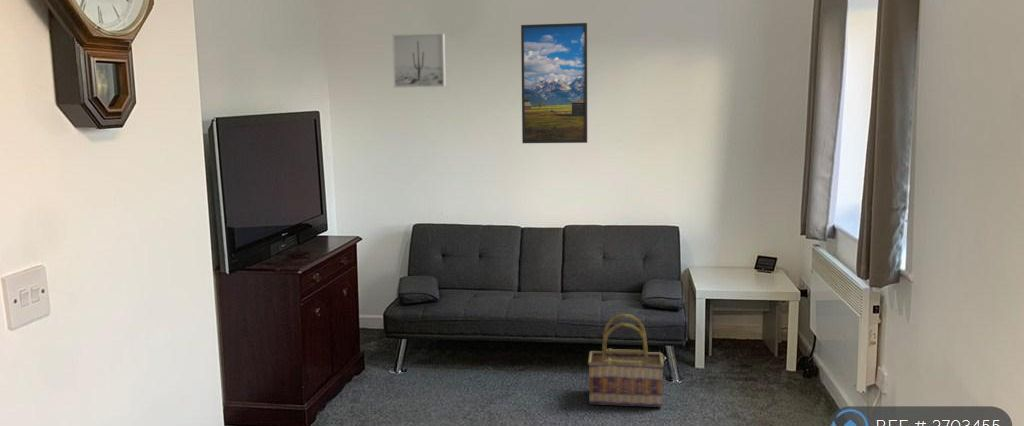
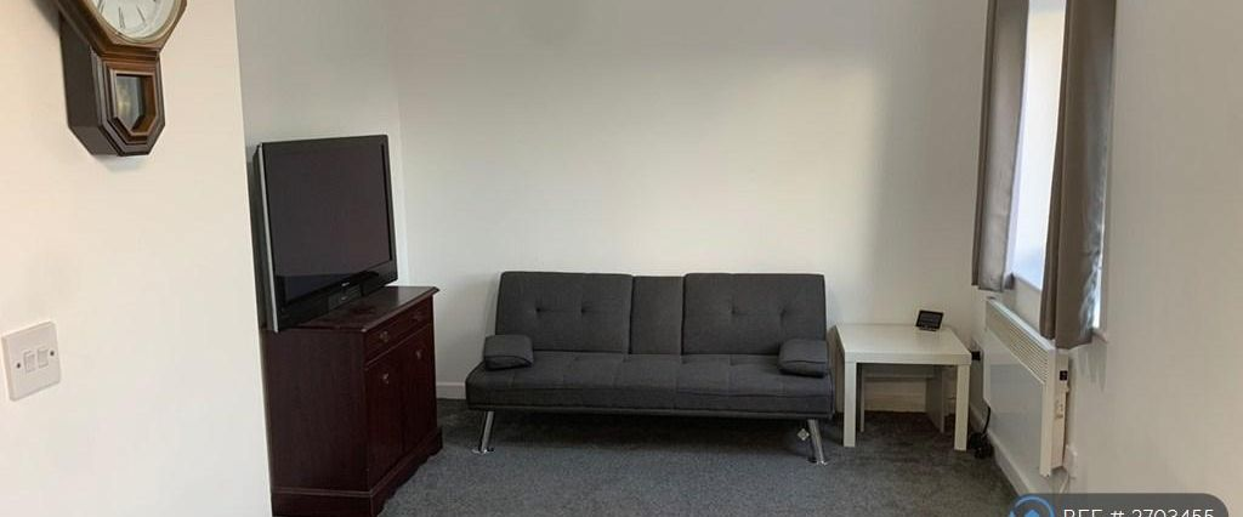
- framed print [520,22,588,144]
- wall art [392,32,447,89]
- basket [587,313,665,408]
